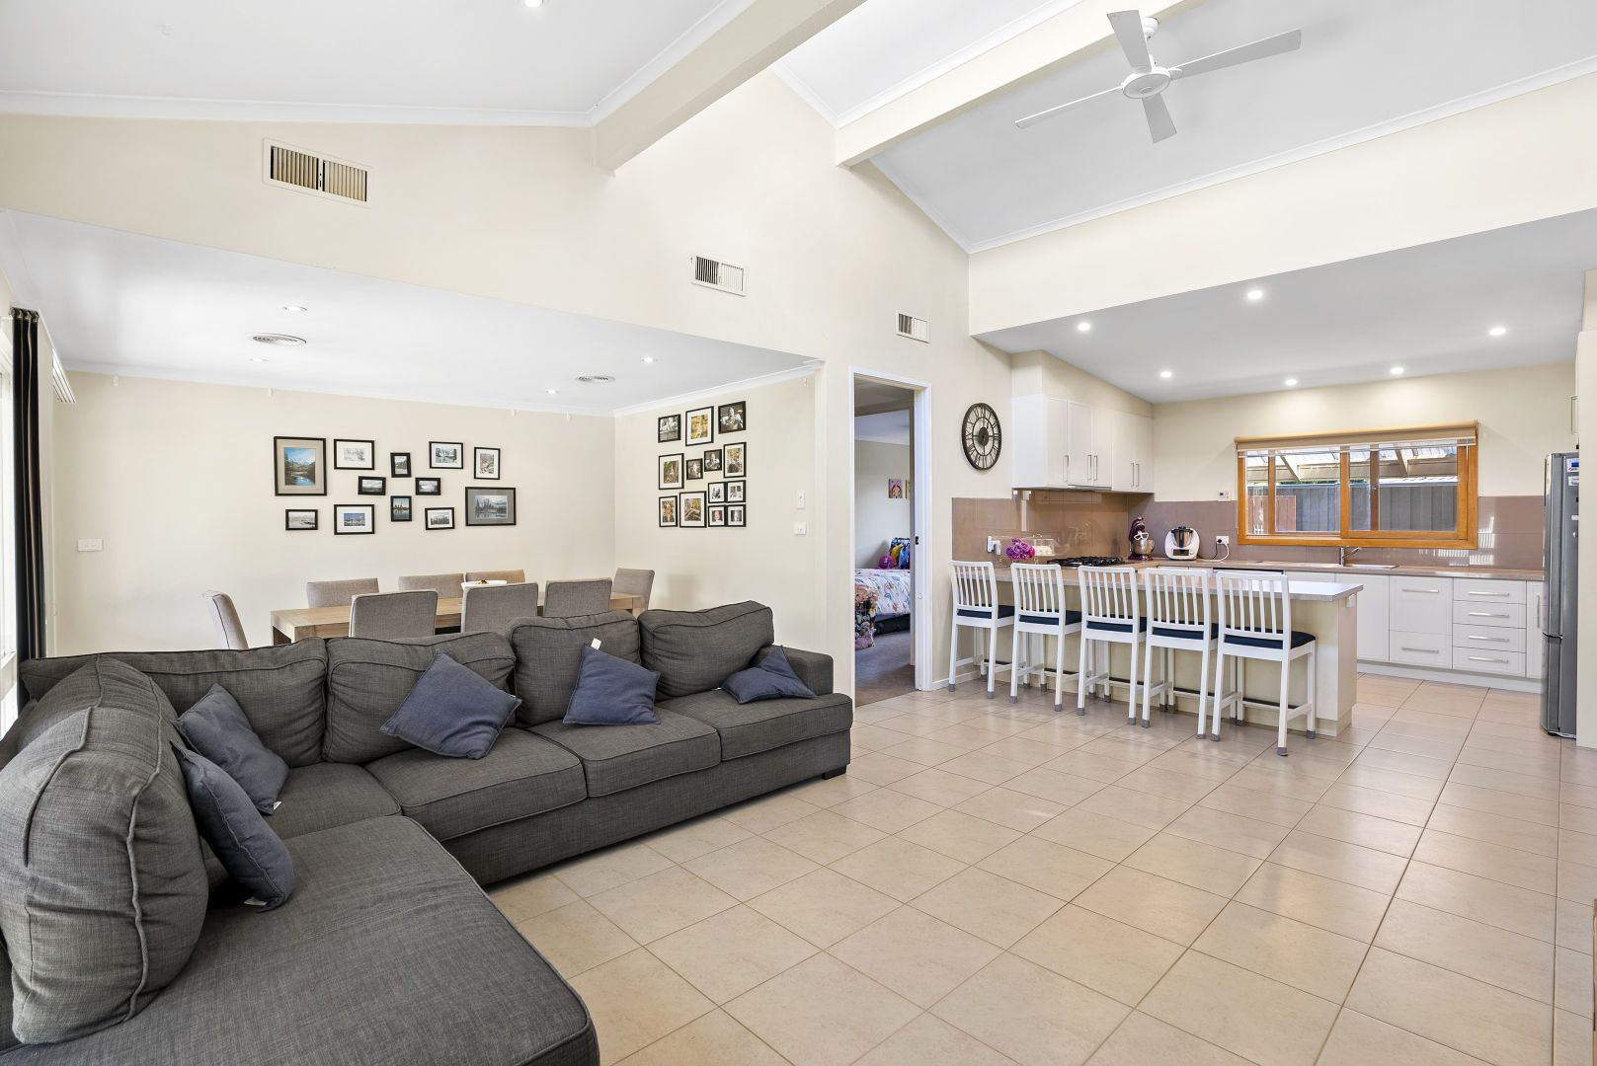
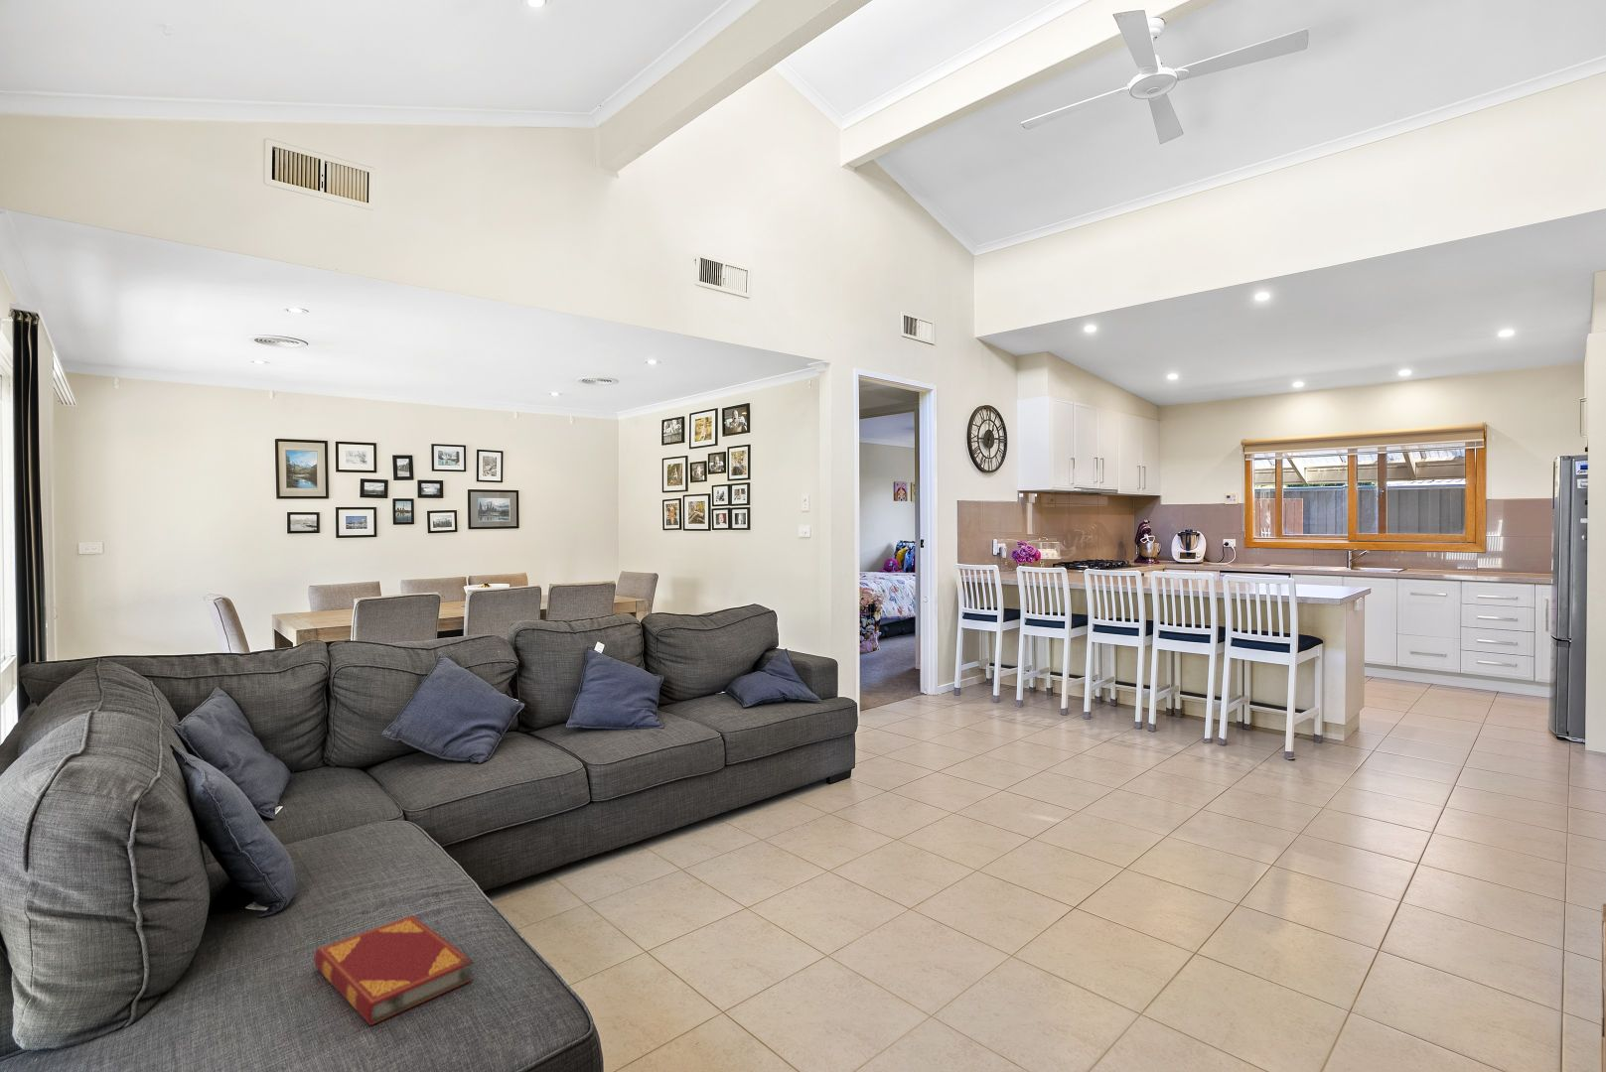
+ hardback book [312,914,474,1027]
